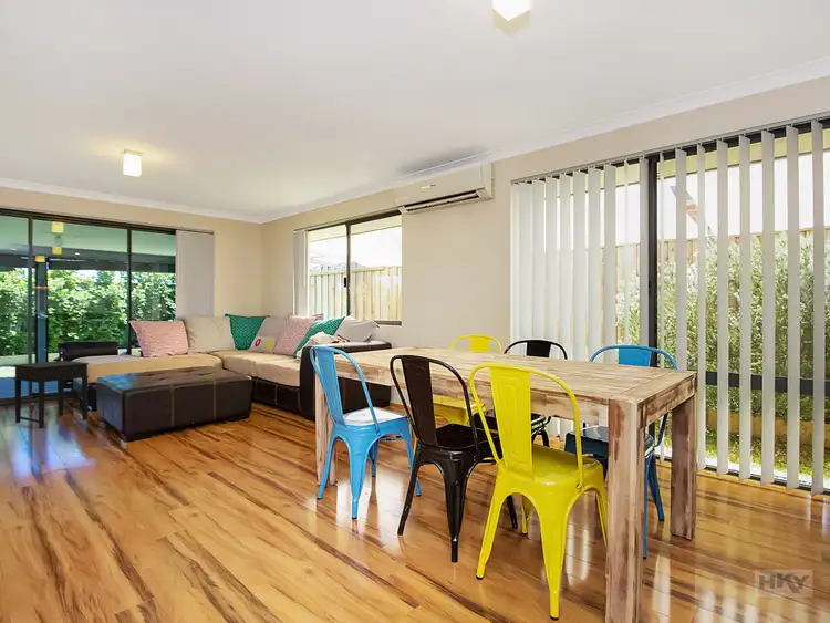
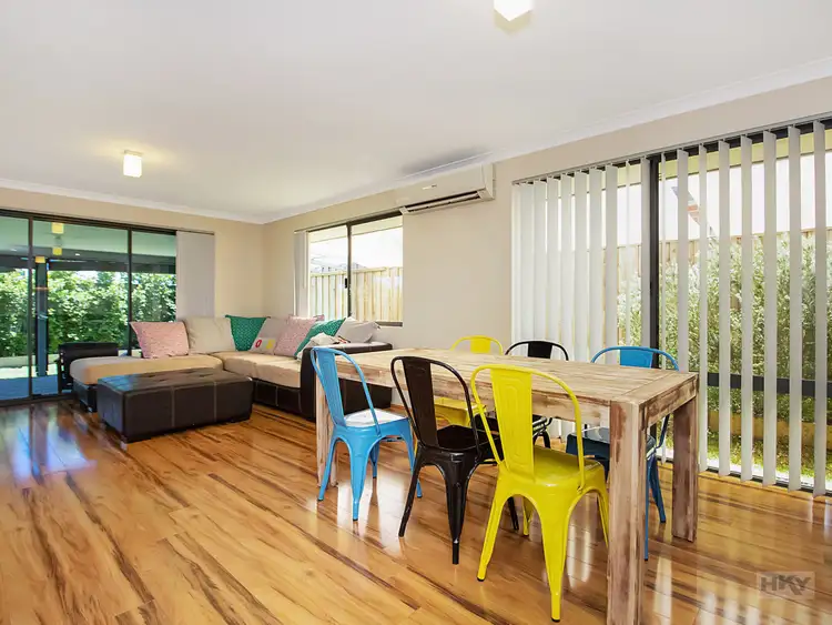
- side table [12,360,90,429]
